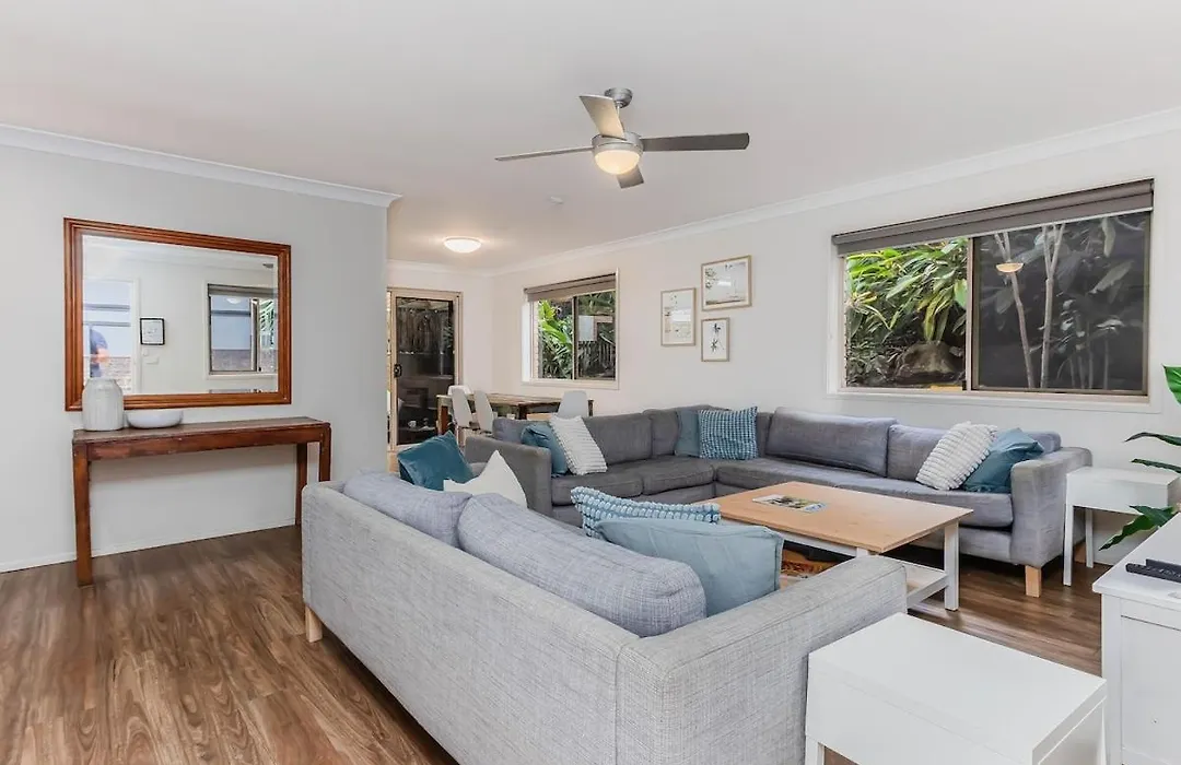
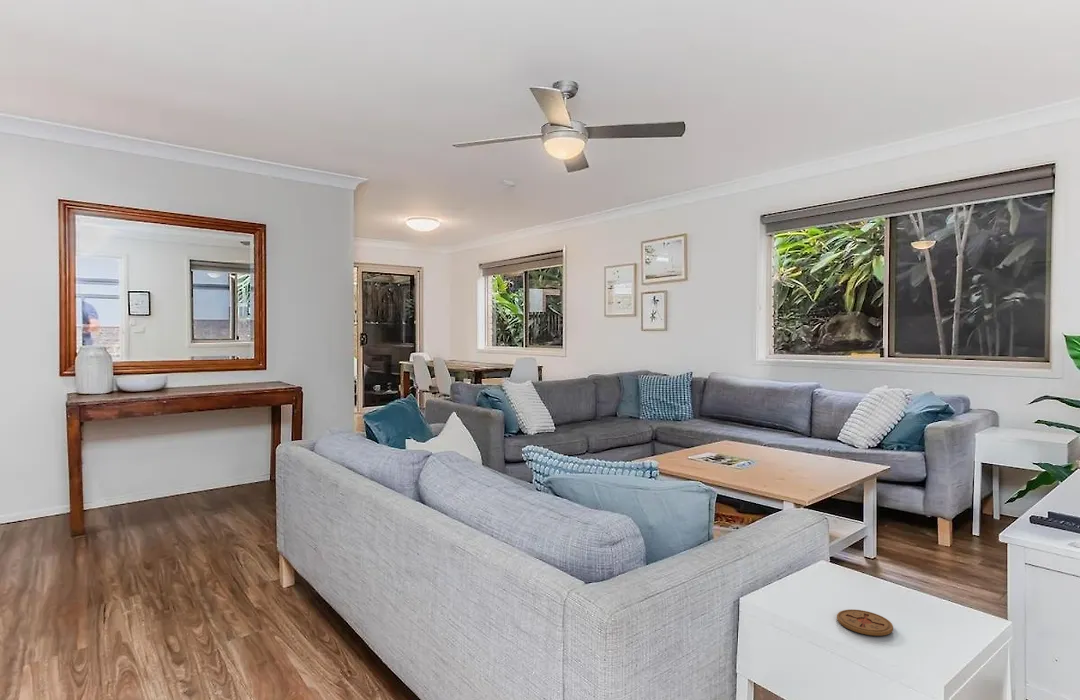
+ coaster [836,609,894,637]
